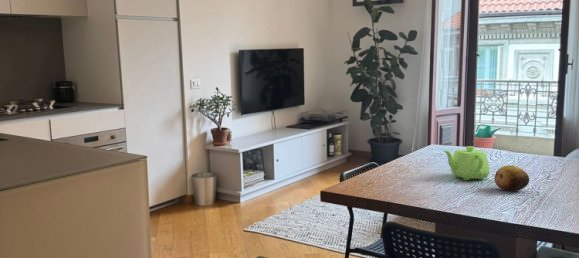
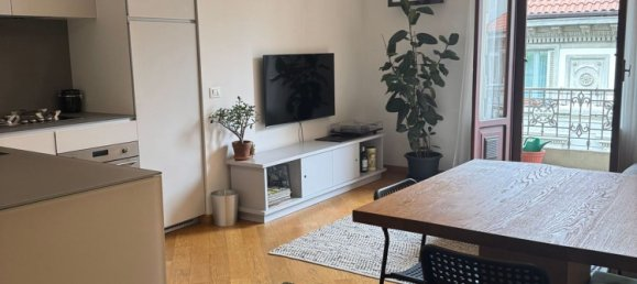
- fruit [493,164,530,192]
- teapot [443,145,491,181]
